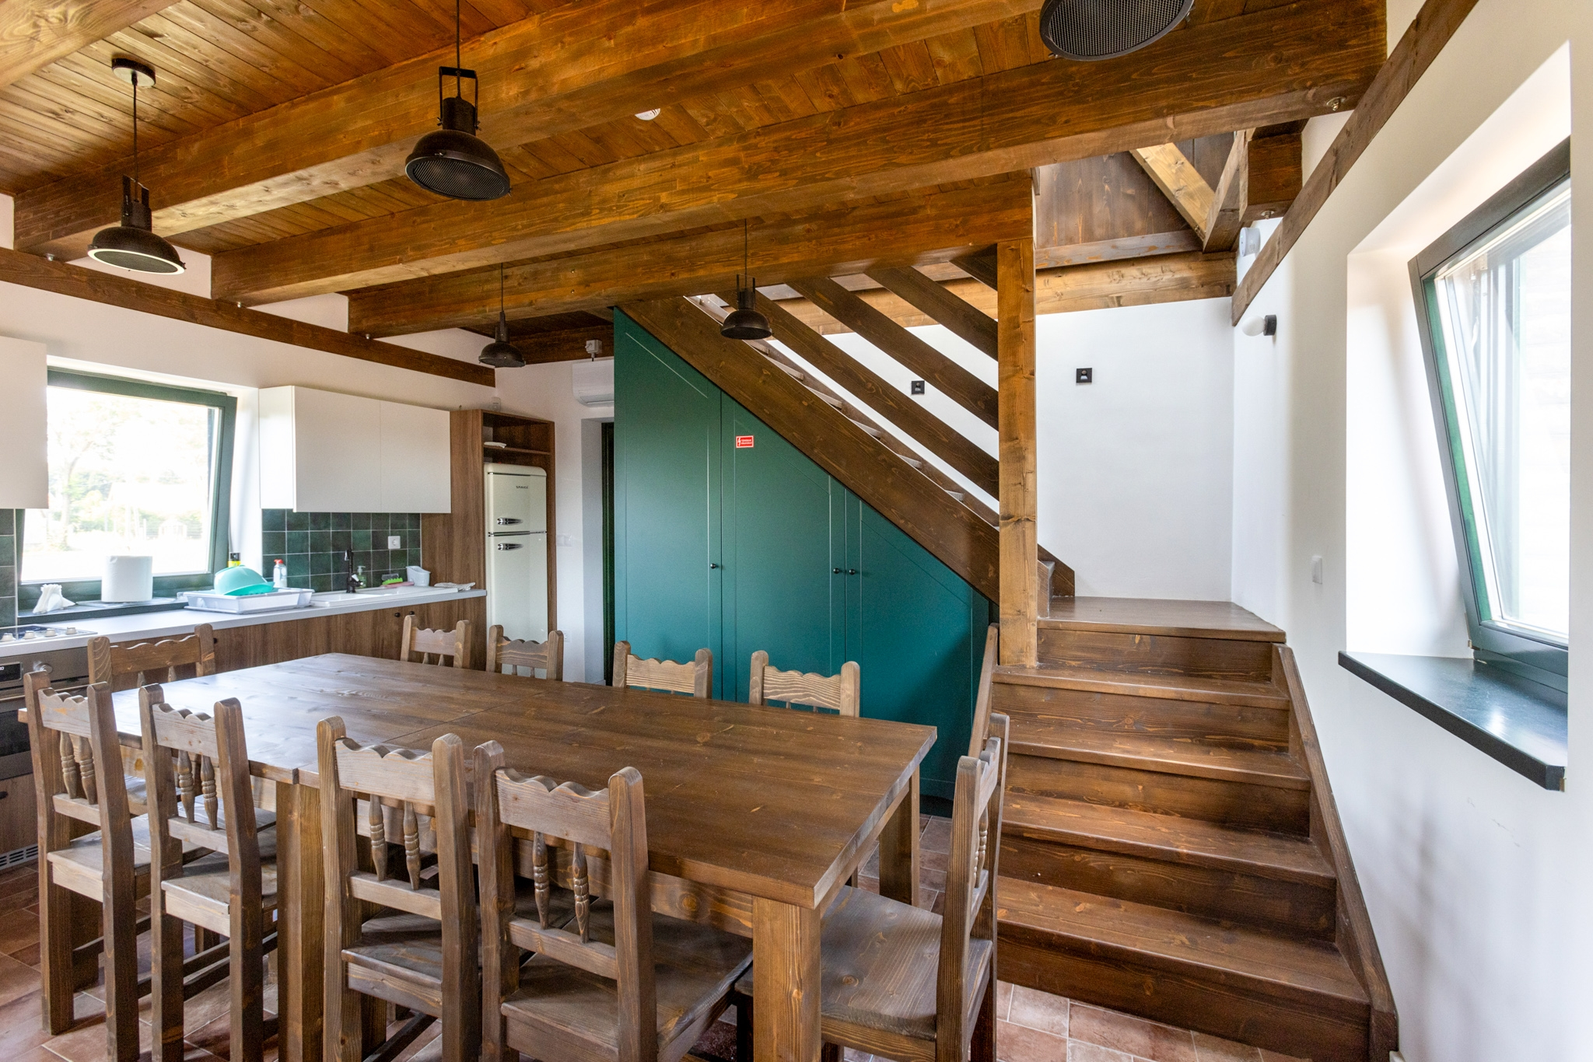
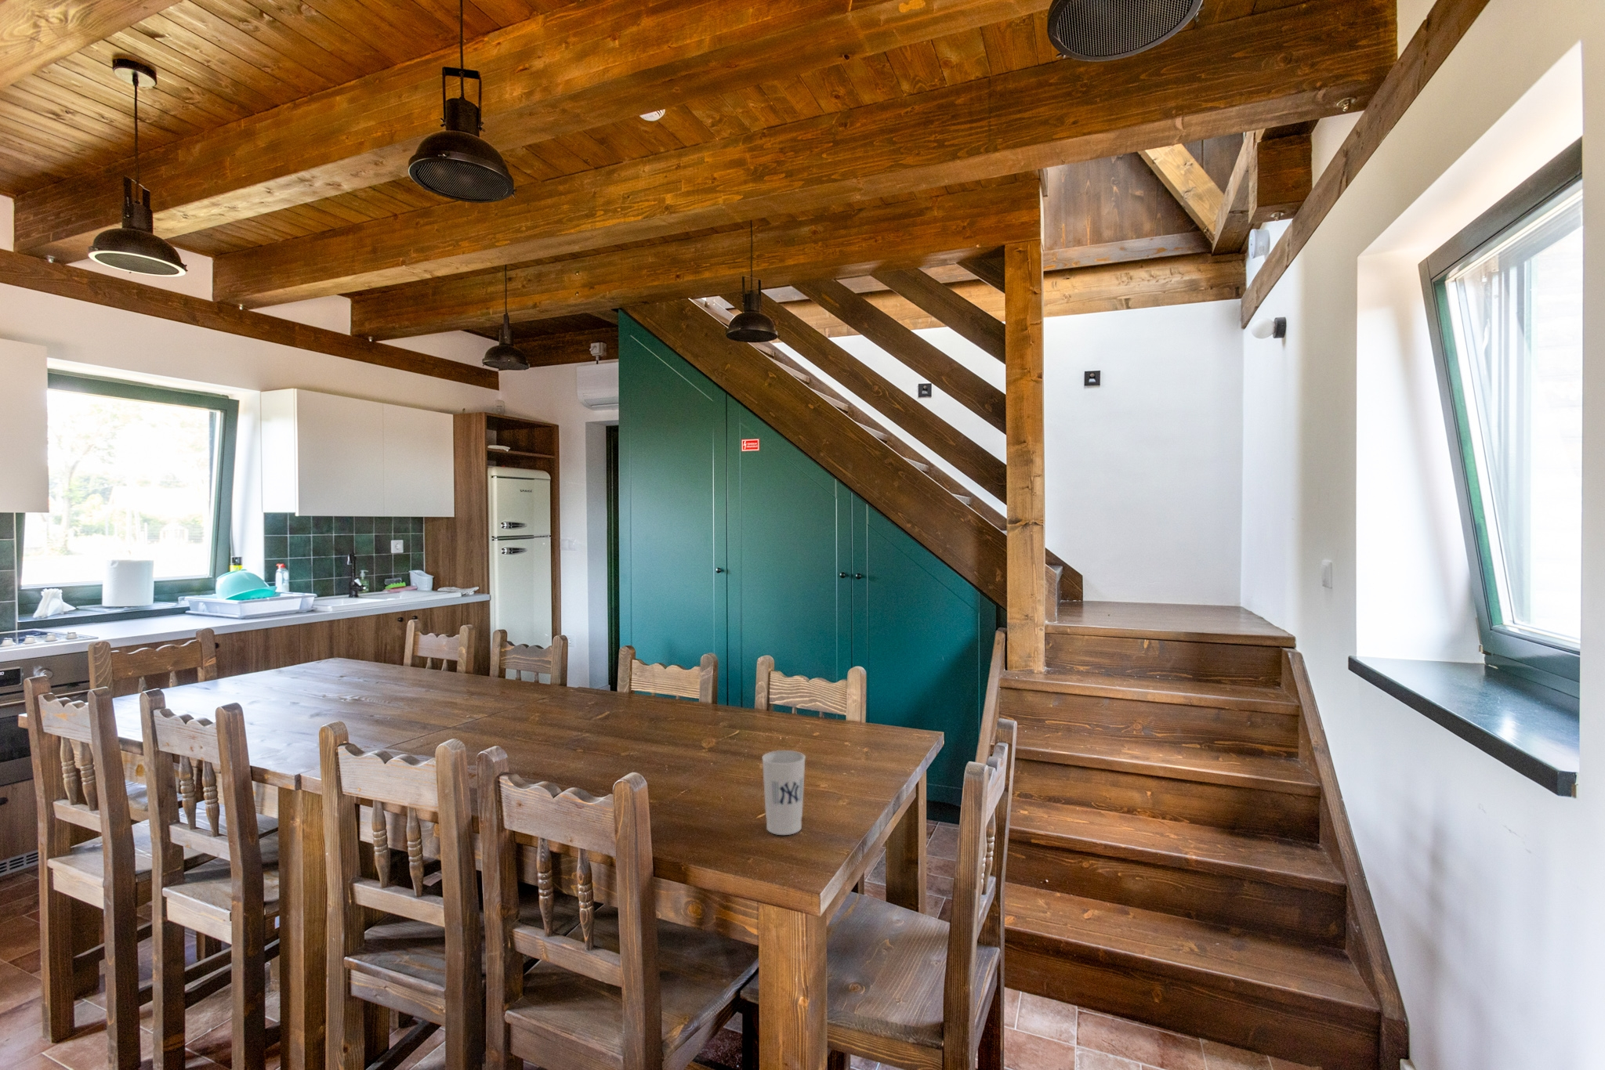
+ cup [761,750,806,836]
